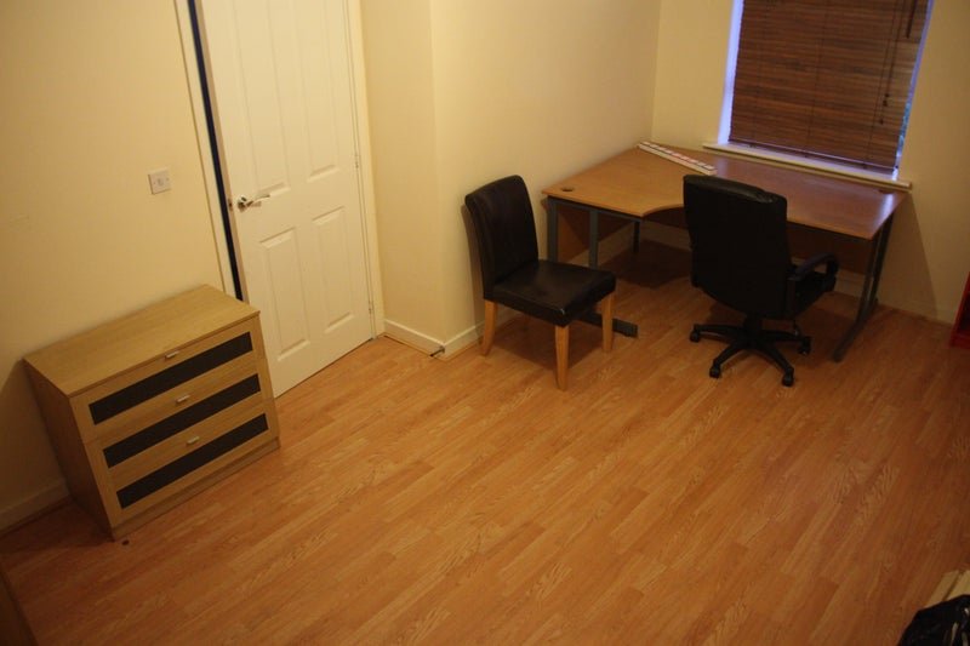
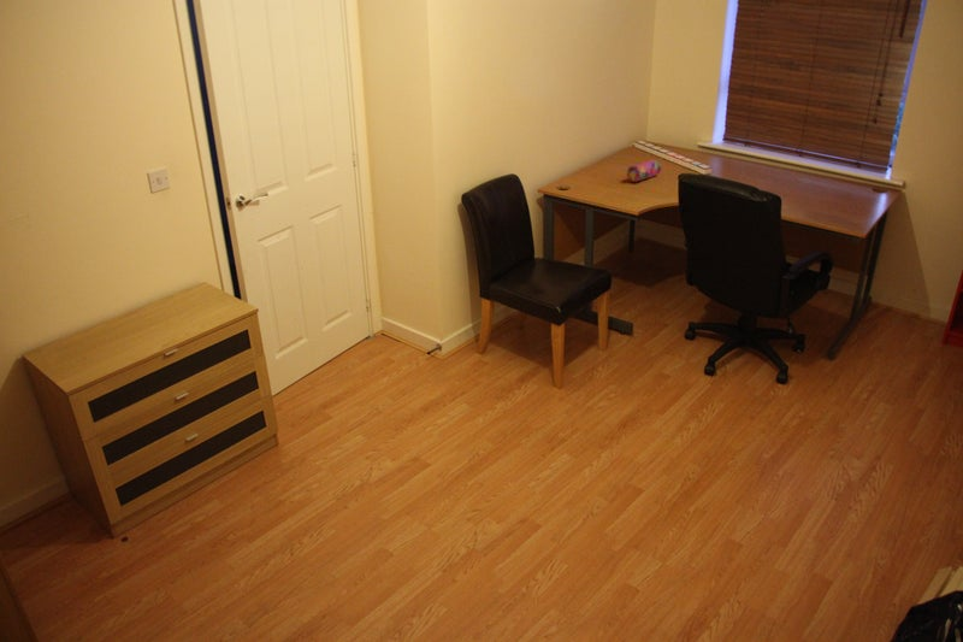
+ pencil case [626,159,662,183]
